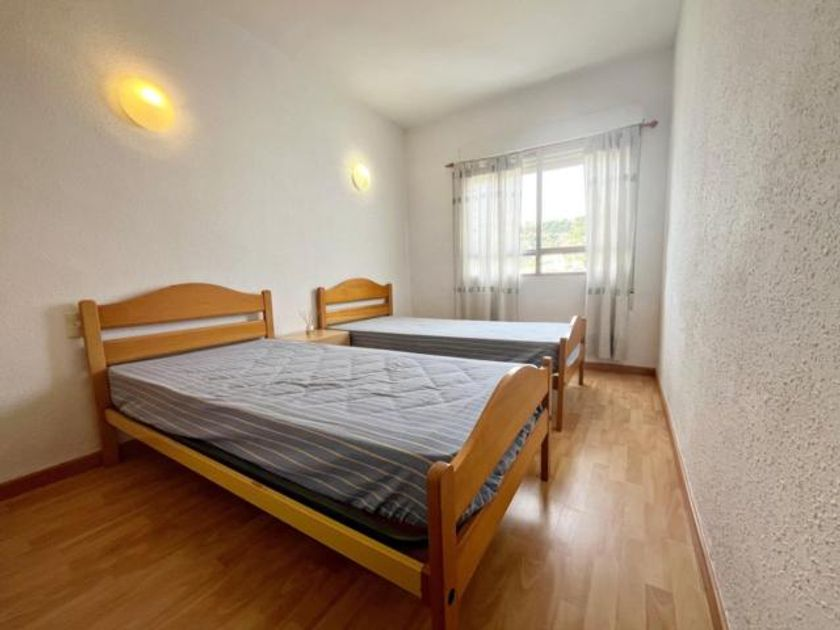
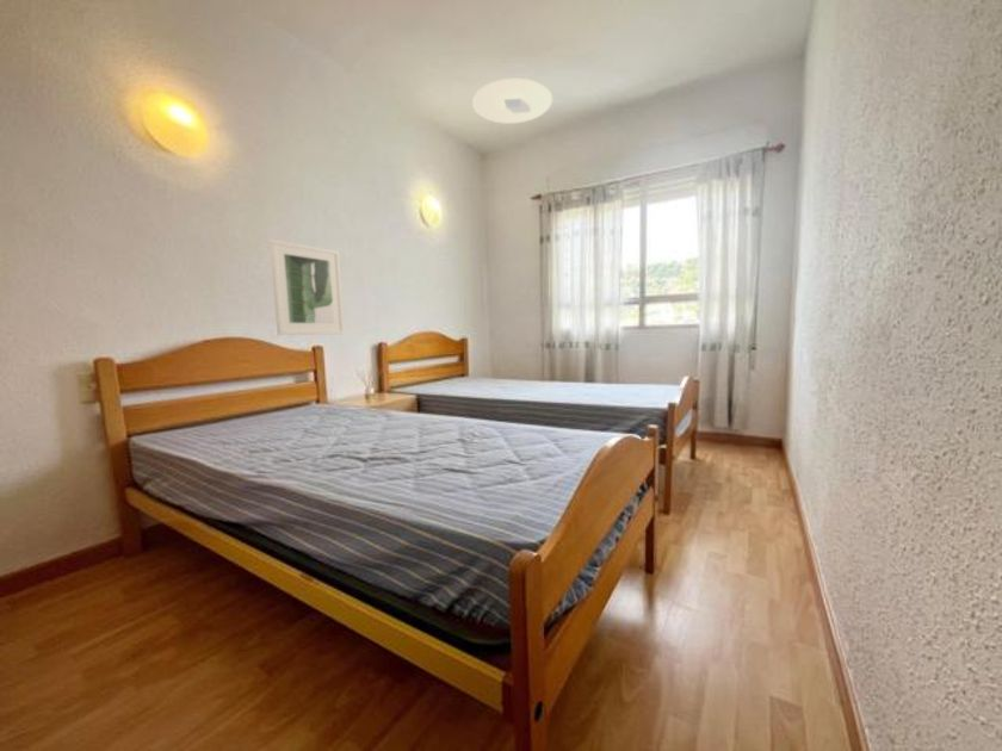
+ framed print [268,238,346,336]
+ ceiling light [471,77,553,125]
